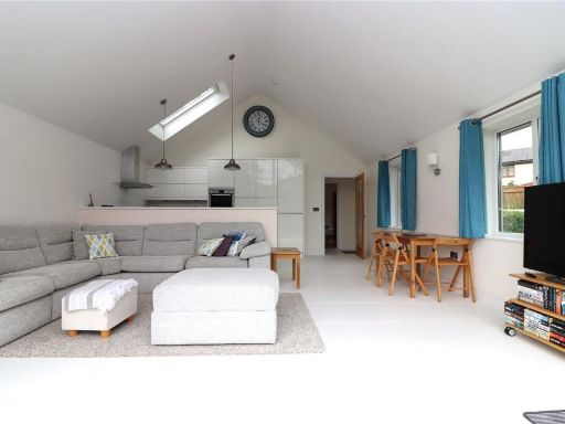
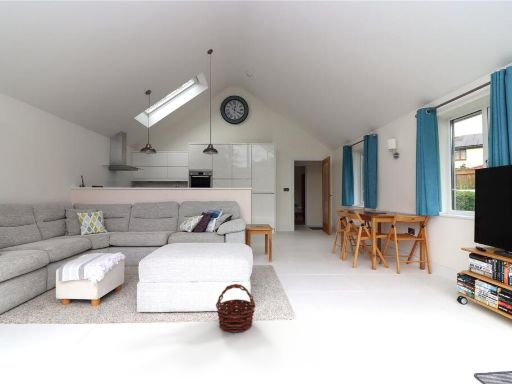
+ basket [215,283,256,334]
